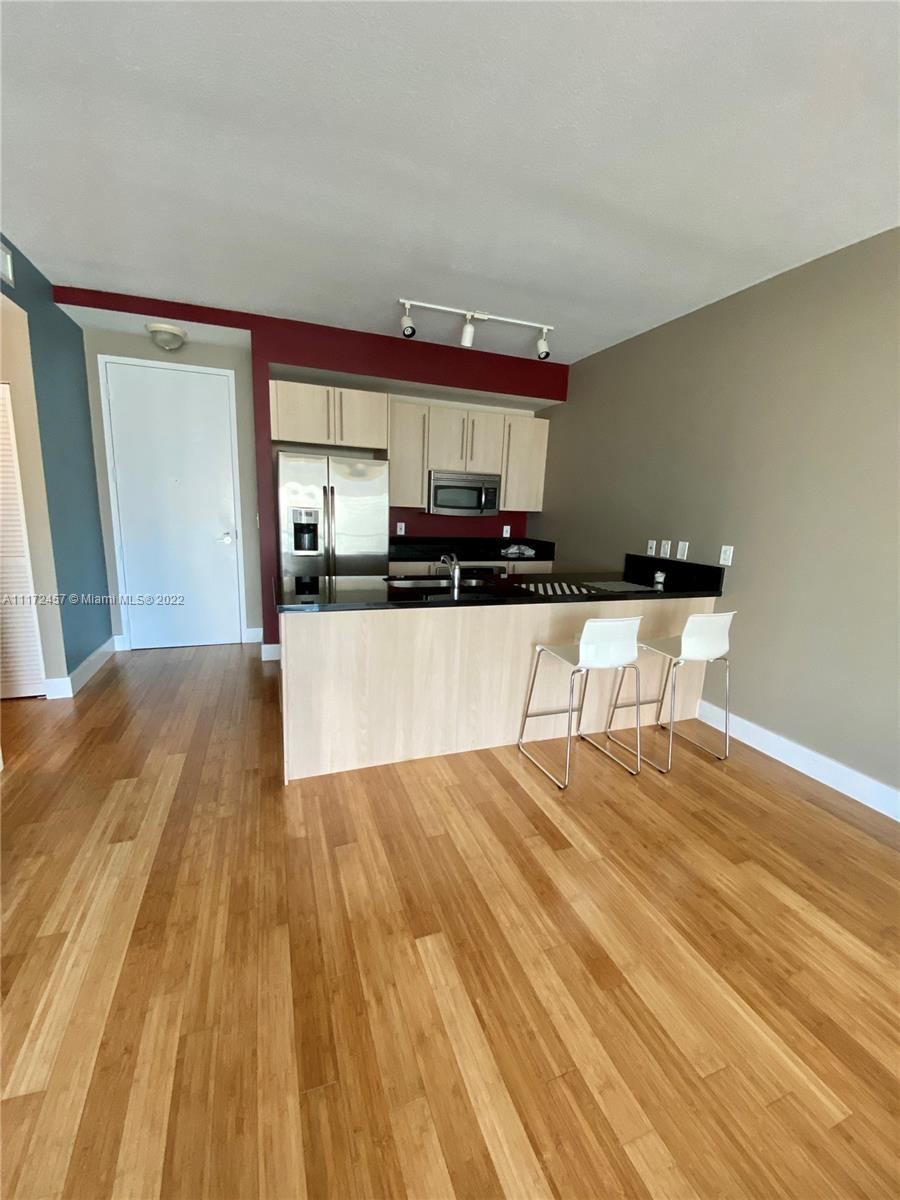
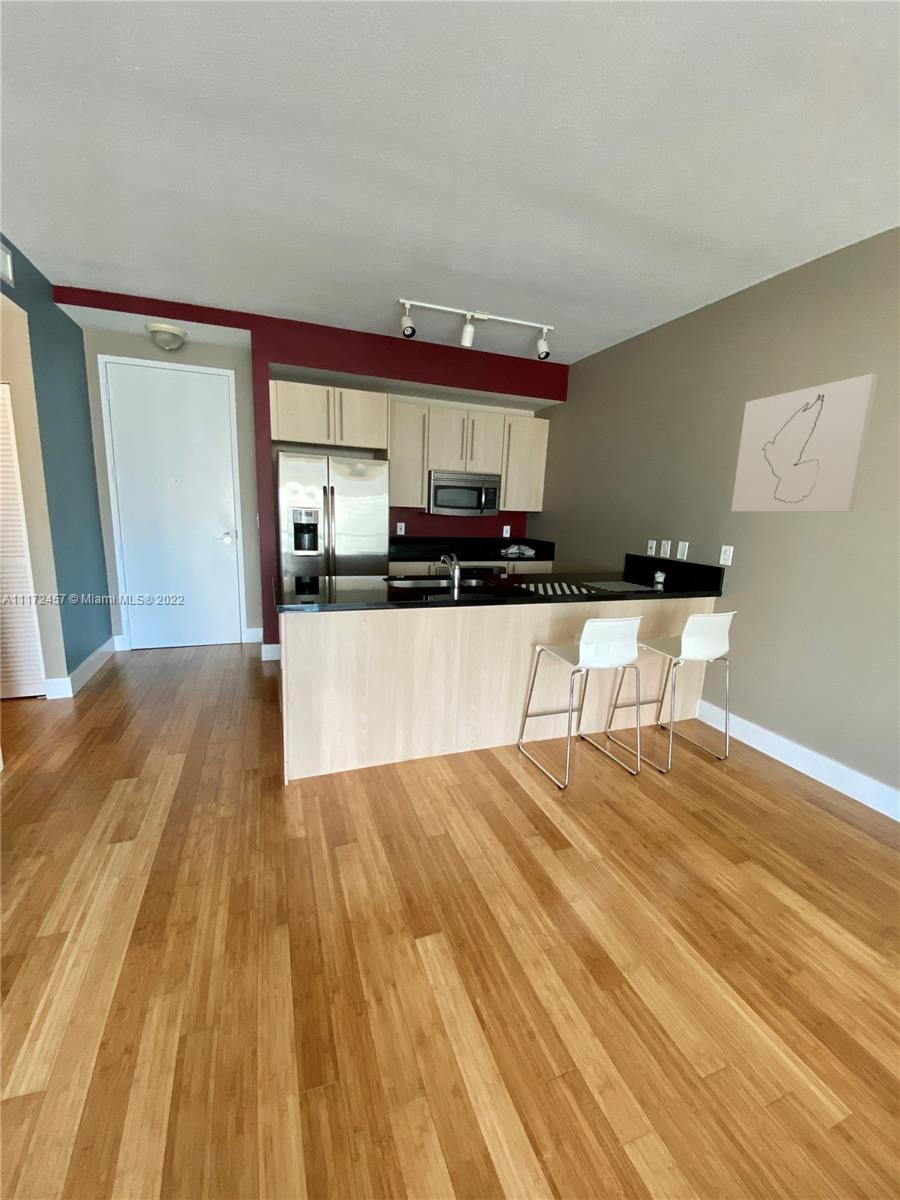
+ wall art [730,373,879,513]
